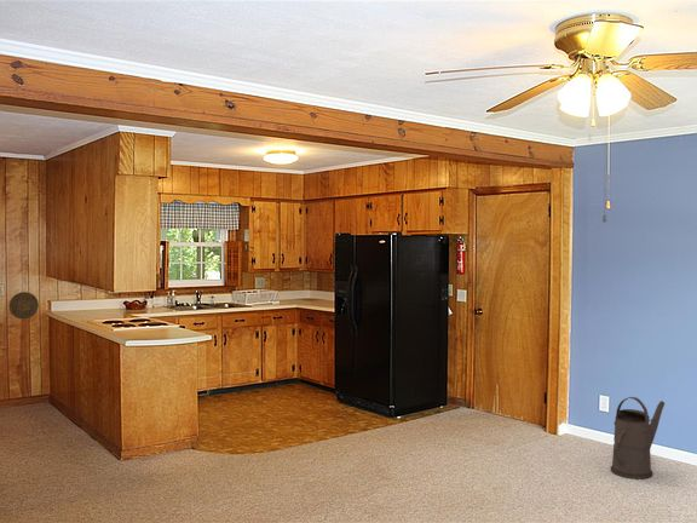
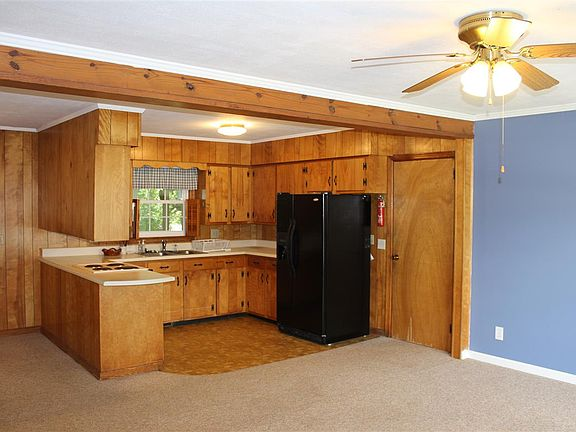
- watering can [610,396,666,479]
- decorative plate [8,291,40,321]
